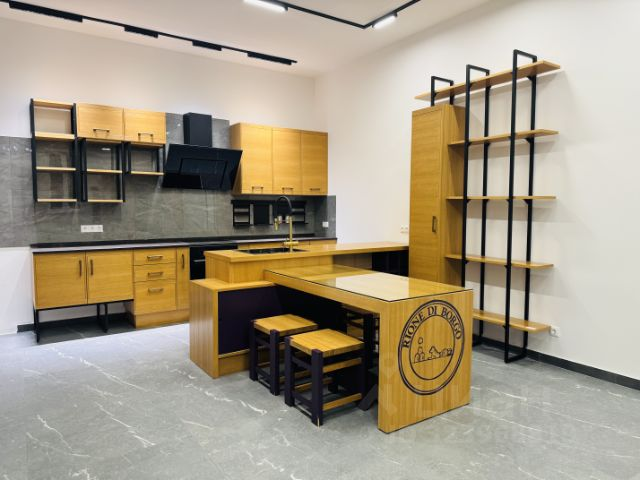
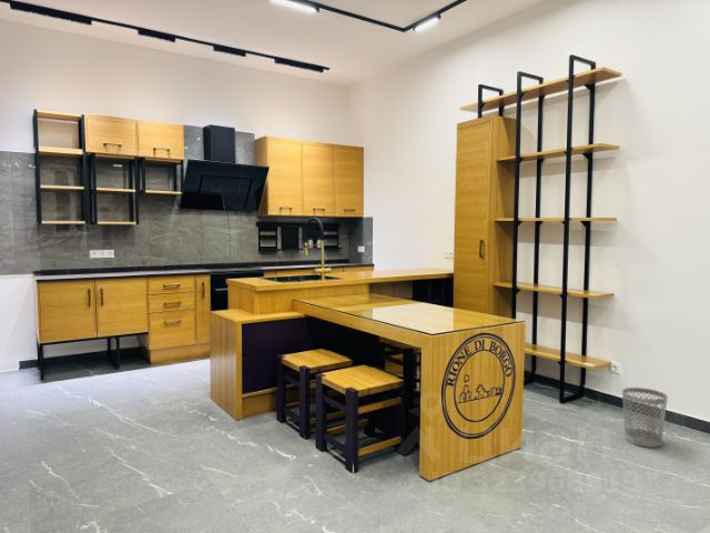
+ wastebasket [621,386,669,449]
